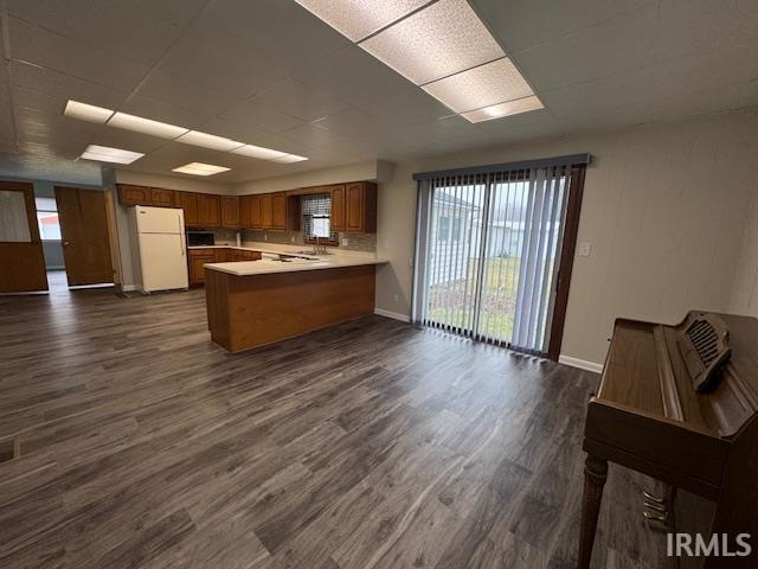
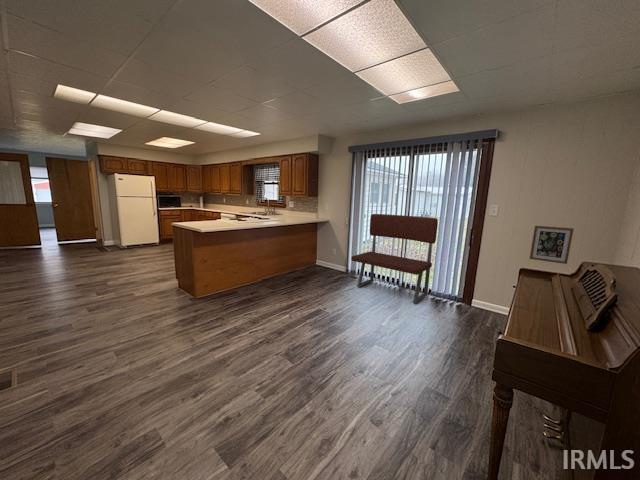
+ wall art [529,225,574,265]
+ bench [350,213,439,305]
